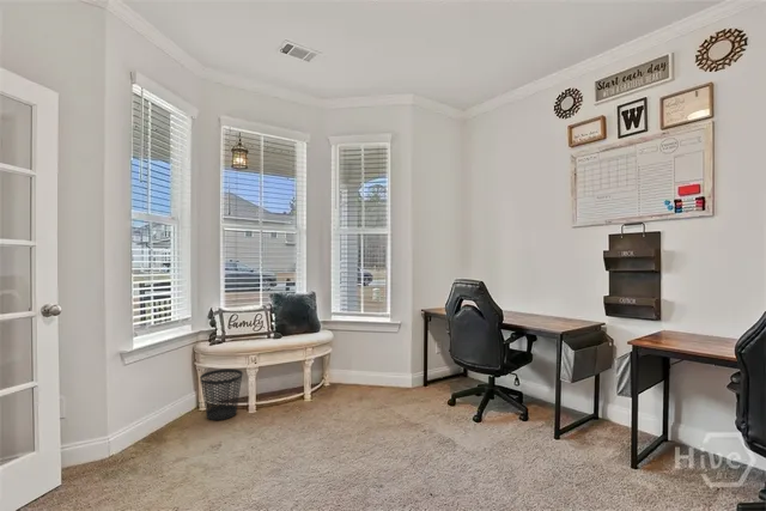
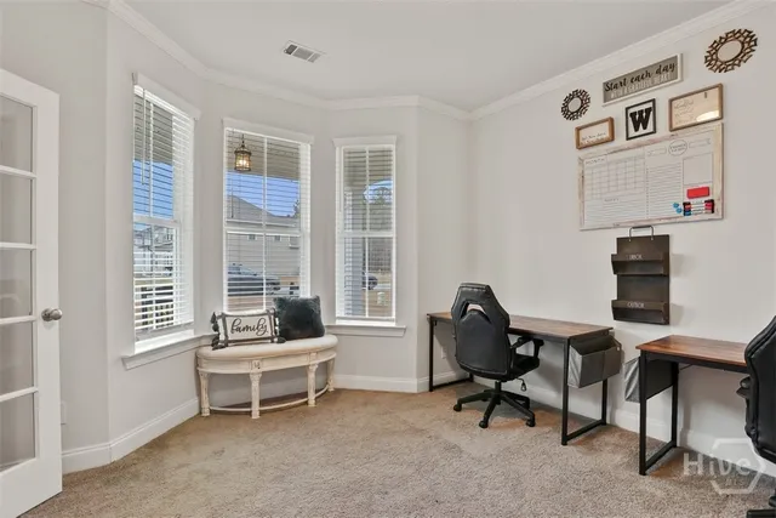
- wastebasket [199,367,244,421]
